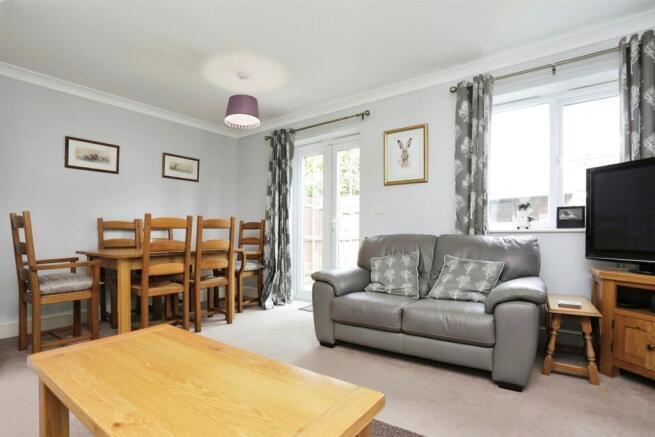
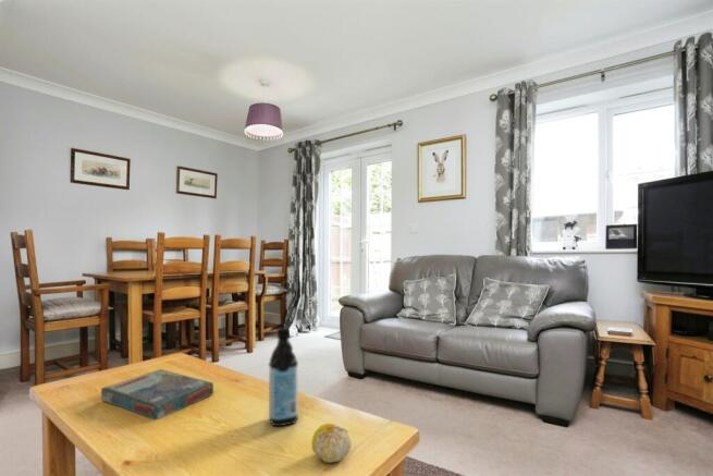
+ water bottle [268,327,299,427]
+ fruit [310,423,353,464]
+ board game [100,368,214,422]
